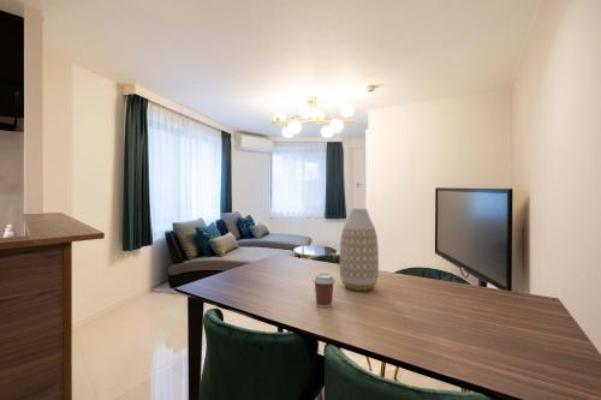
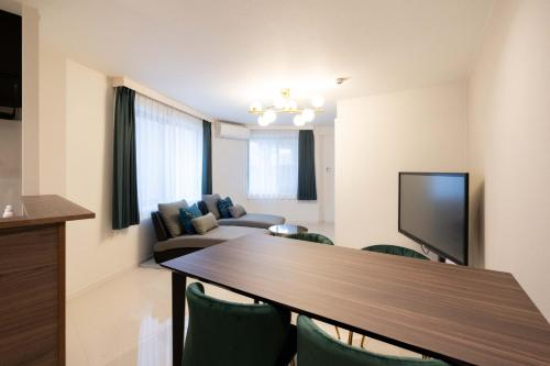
- vase [339,208,380,292]
- coffee cup [311,271,337,309]
